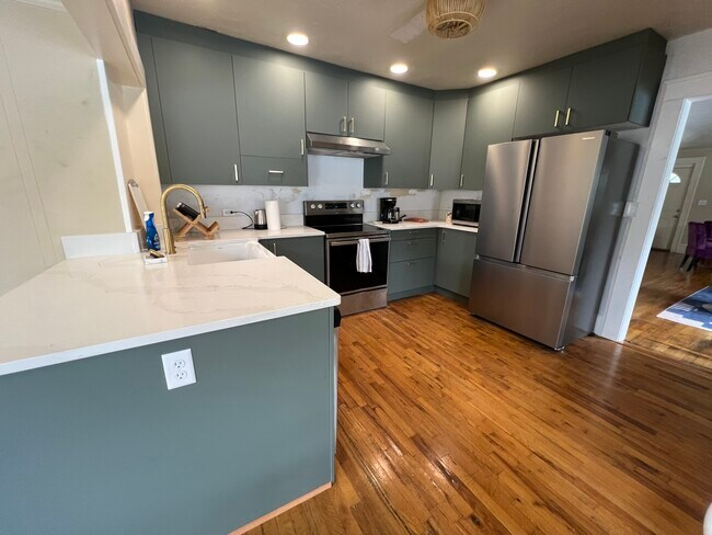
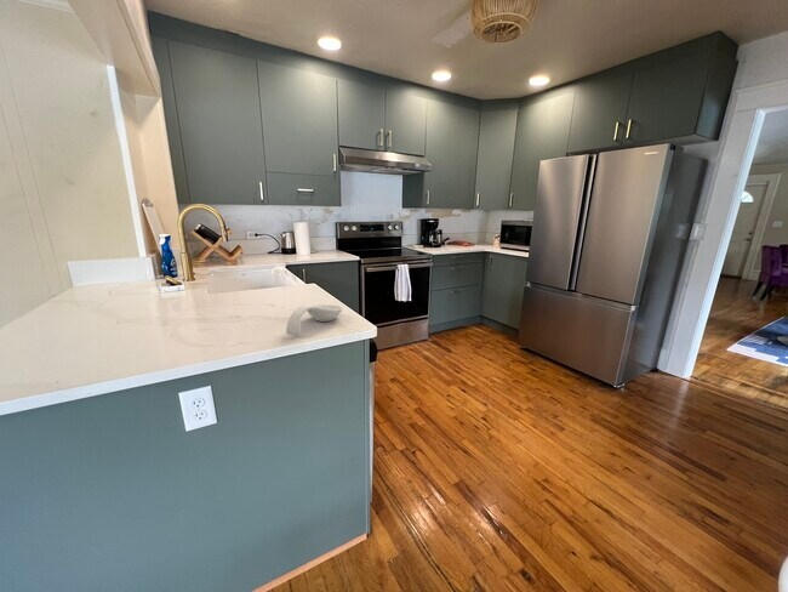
+ spoon rest [285,303,344,336]
